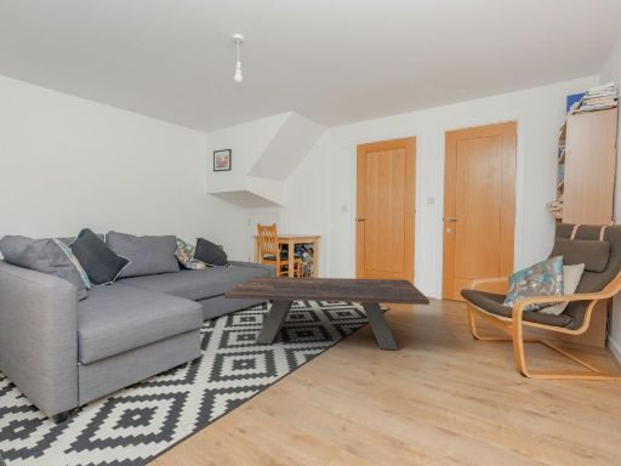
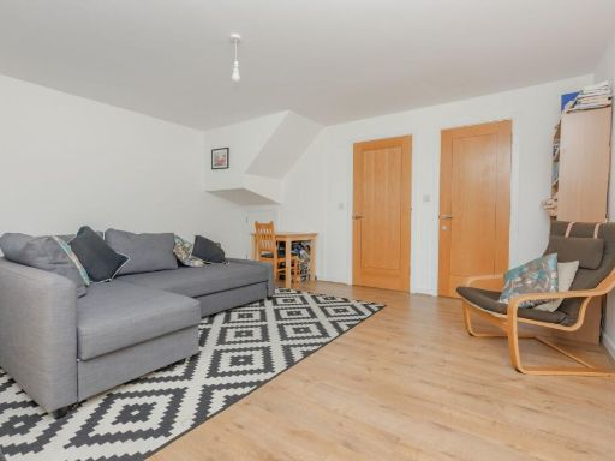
- coffee table [223,275,431,351]
